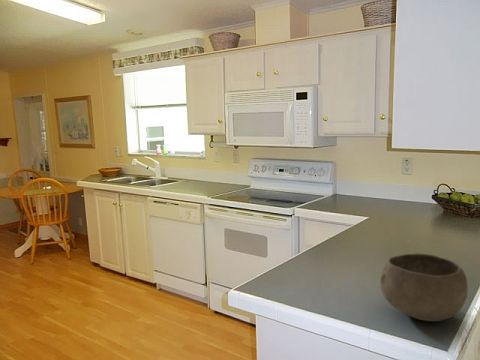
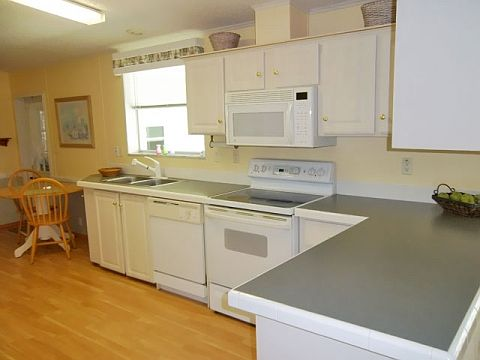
- bowl [379,252,469,322]
